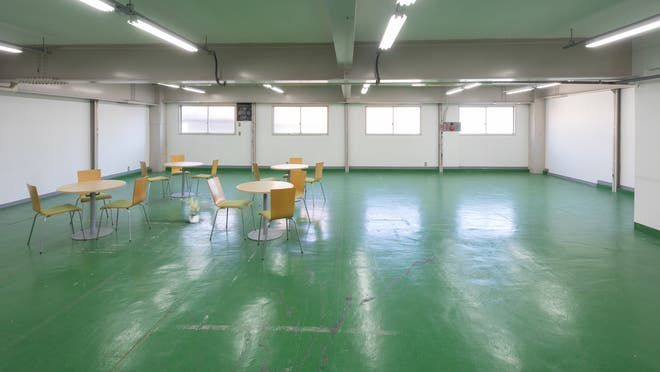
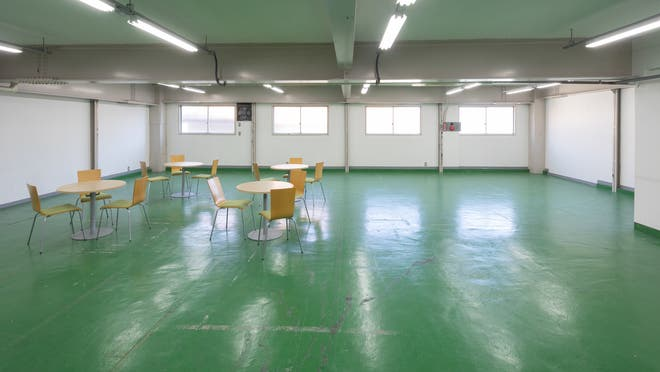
- potted plant [180,196,204,224]
